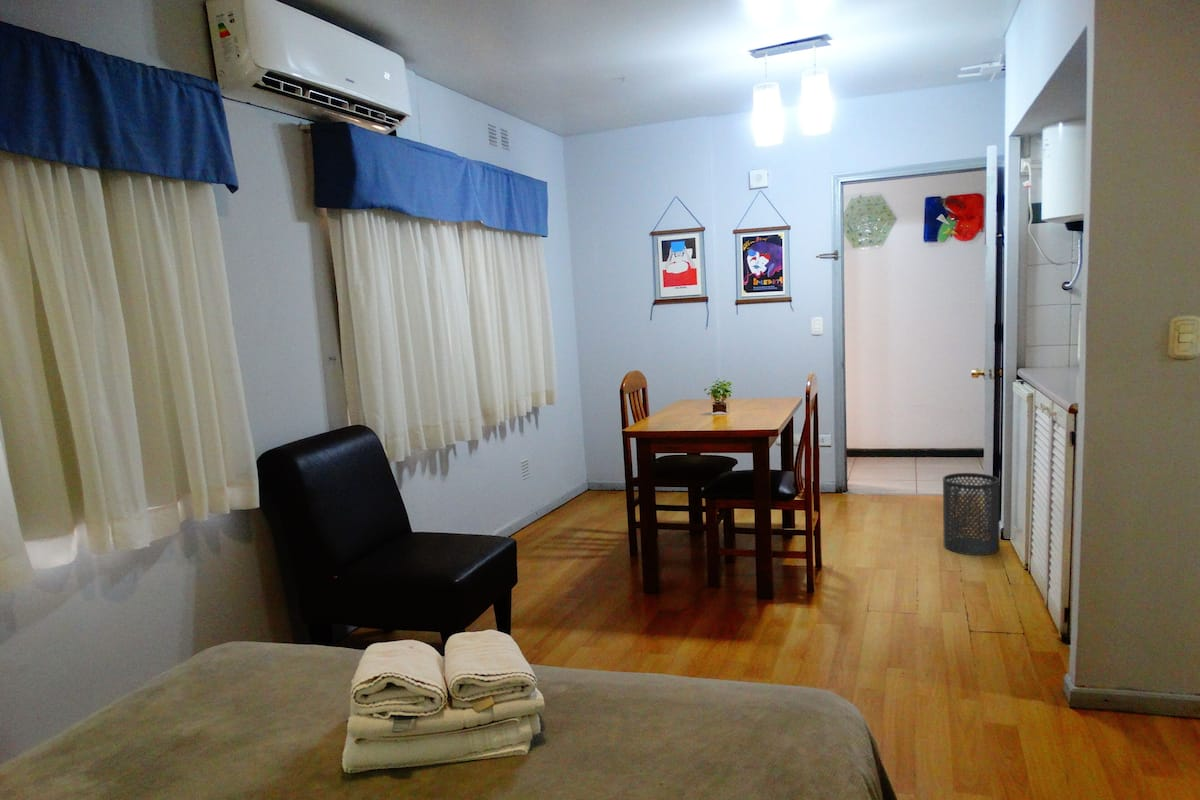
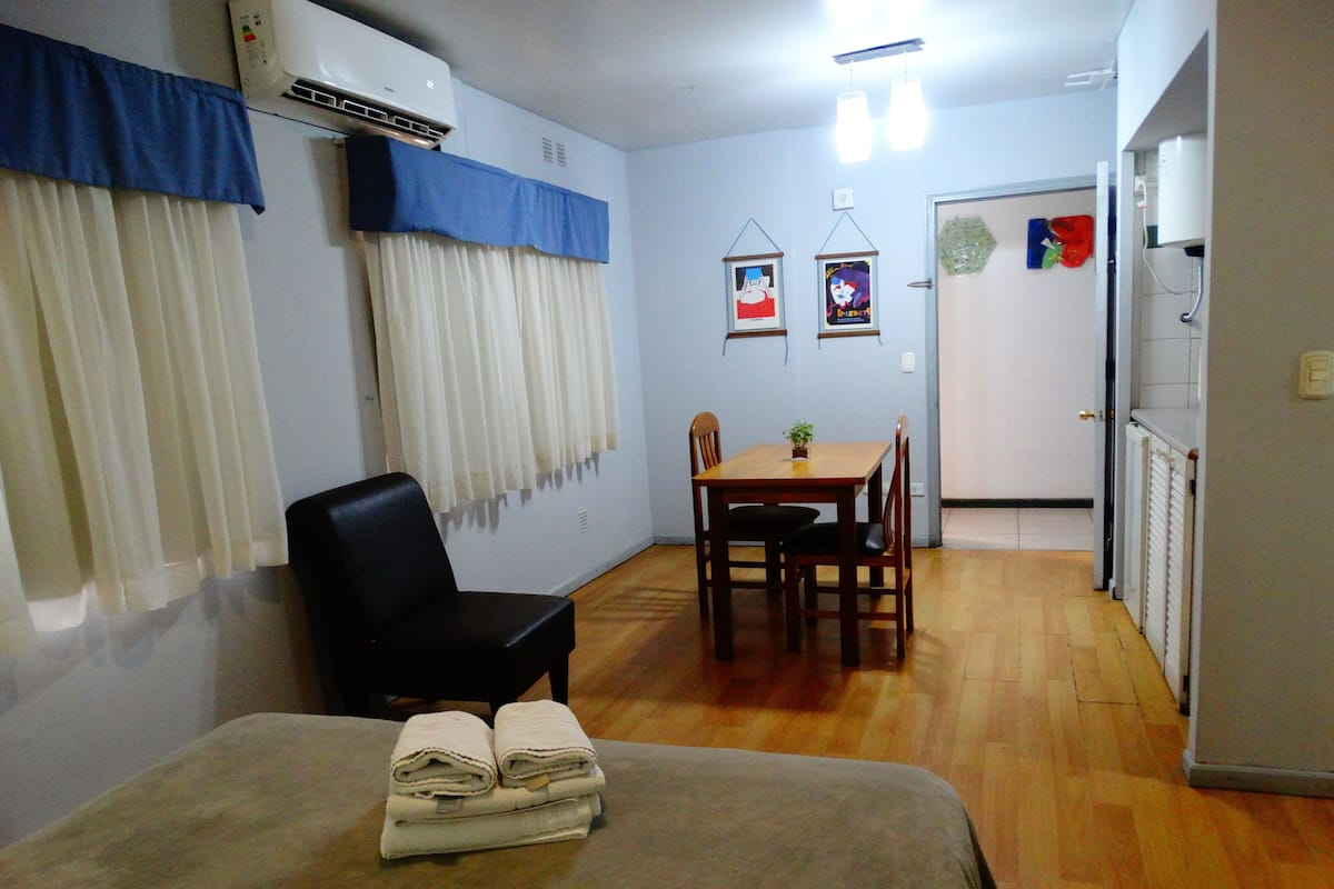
- trash can [942,472,1000,556]
